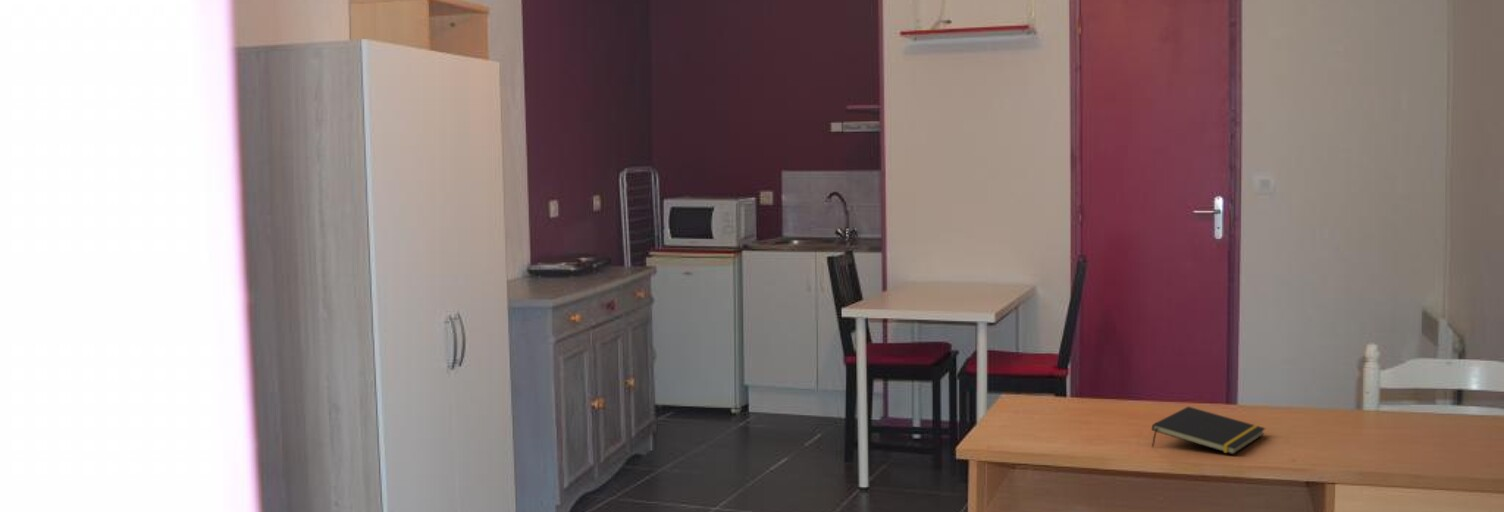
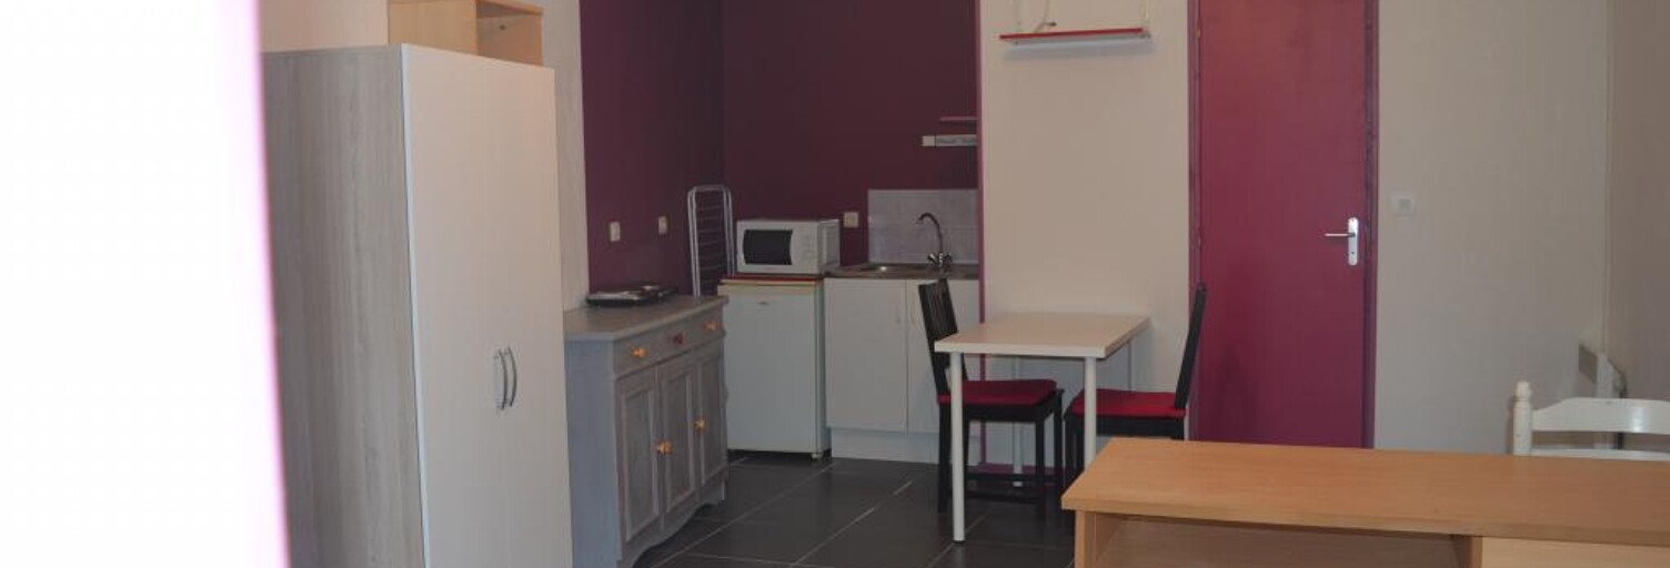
- notepad [1151,406,1266,455]
